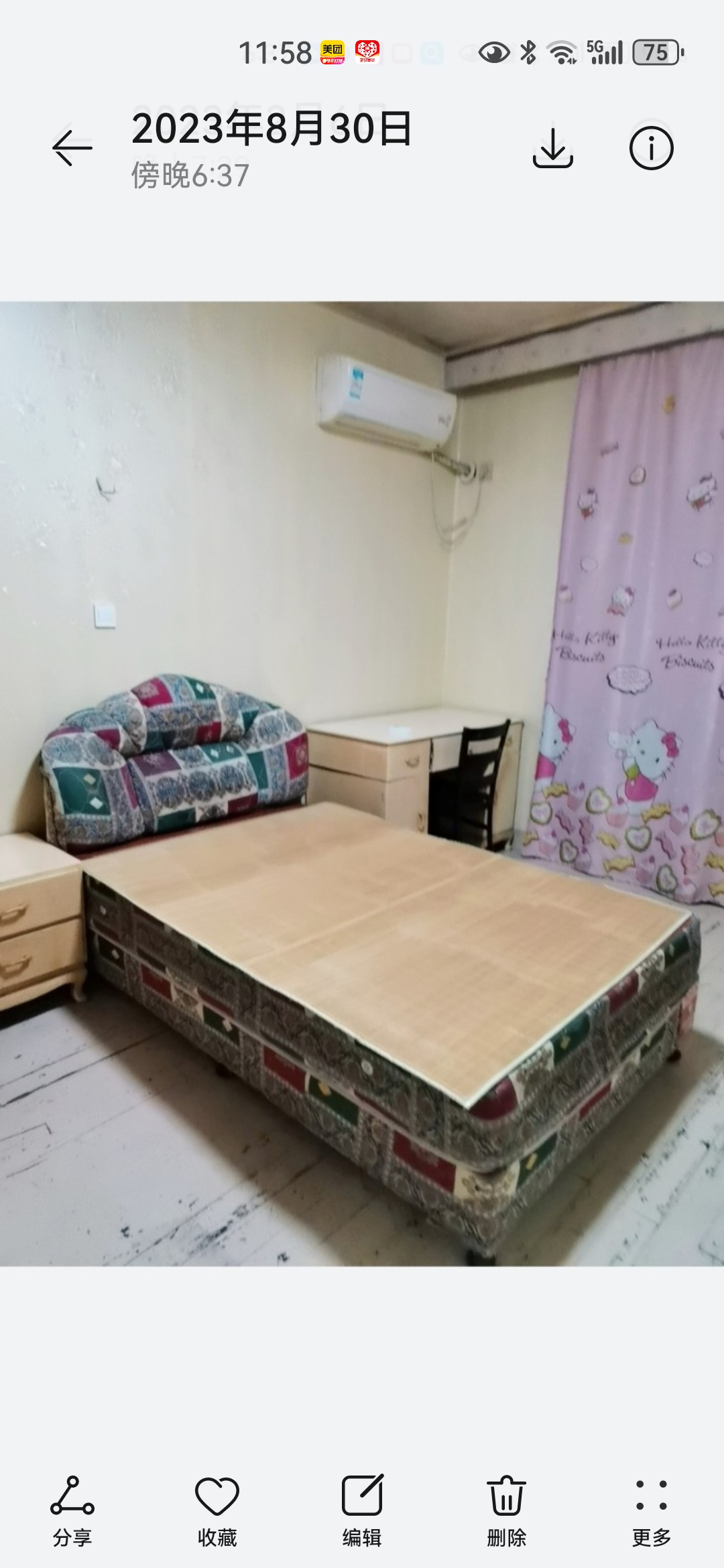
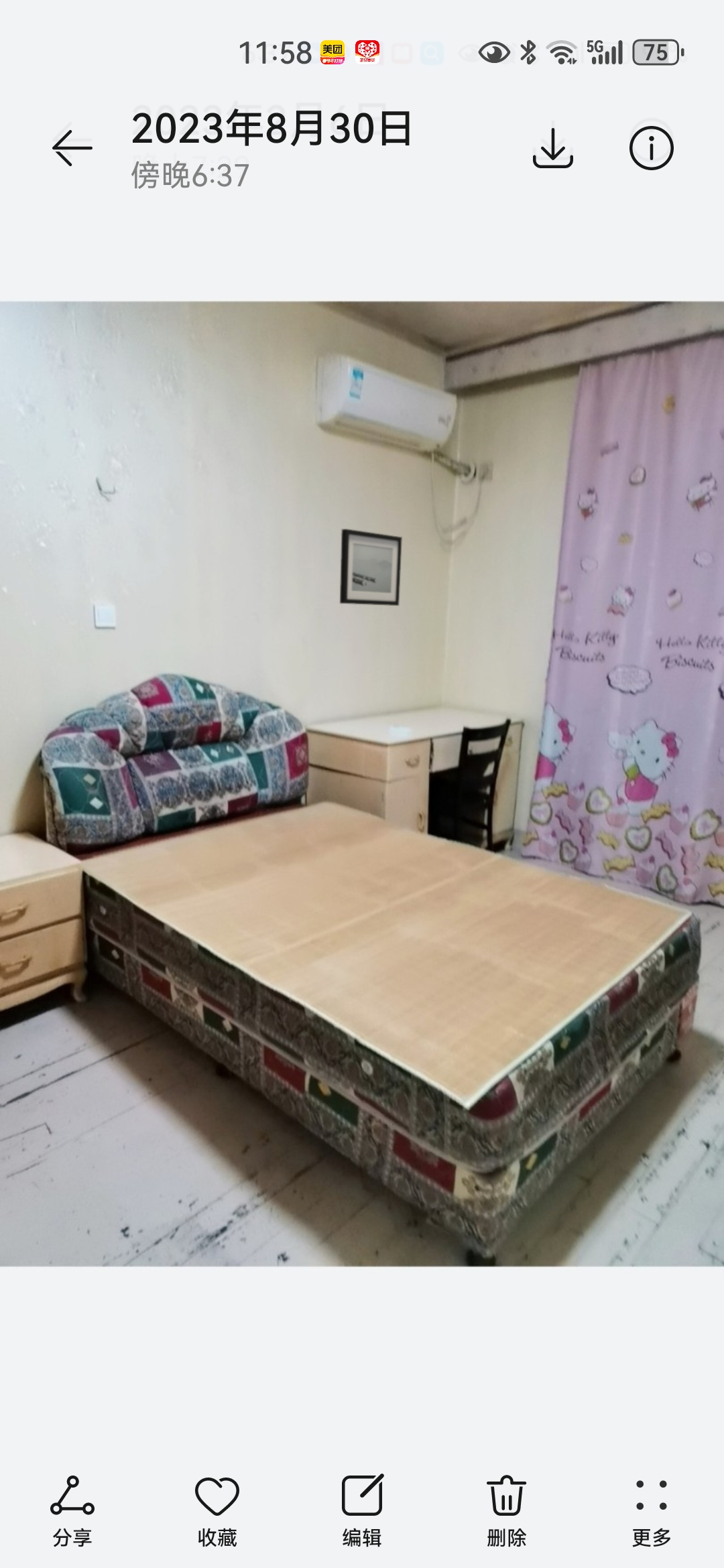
+ wall art [339,528,403,606]
